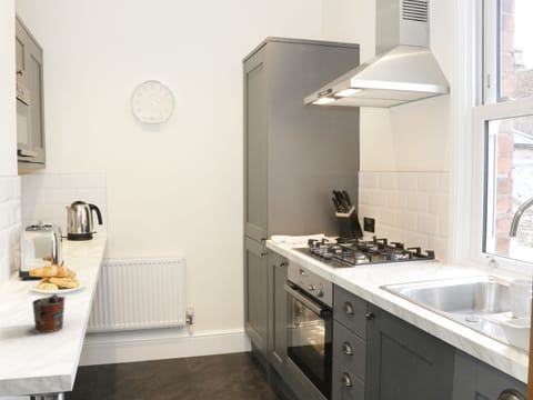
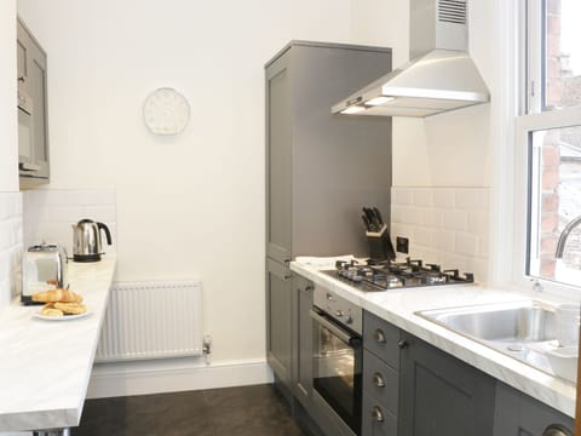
- mug [31,293,67,333]
